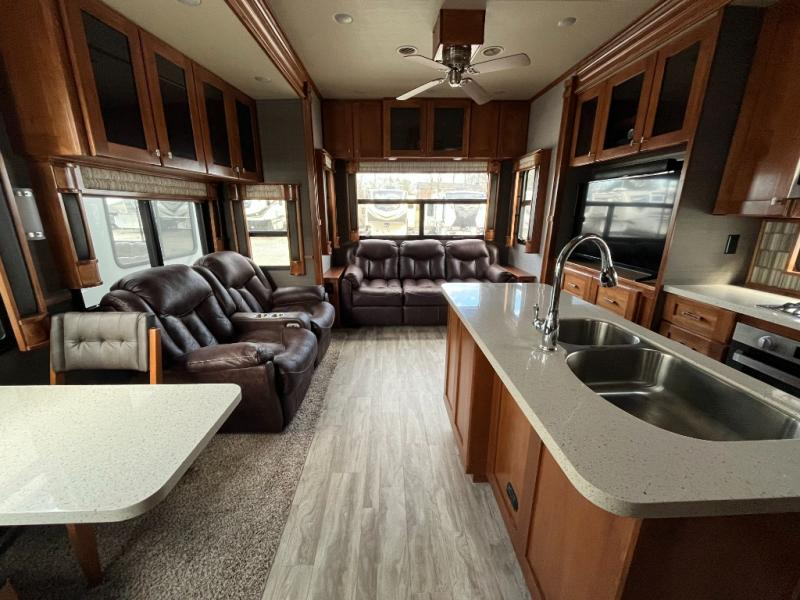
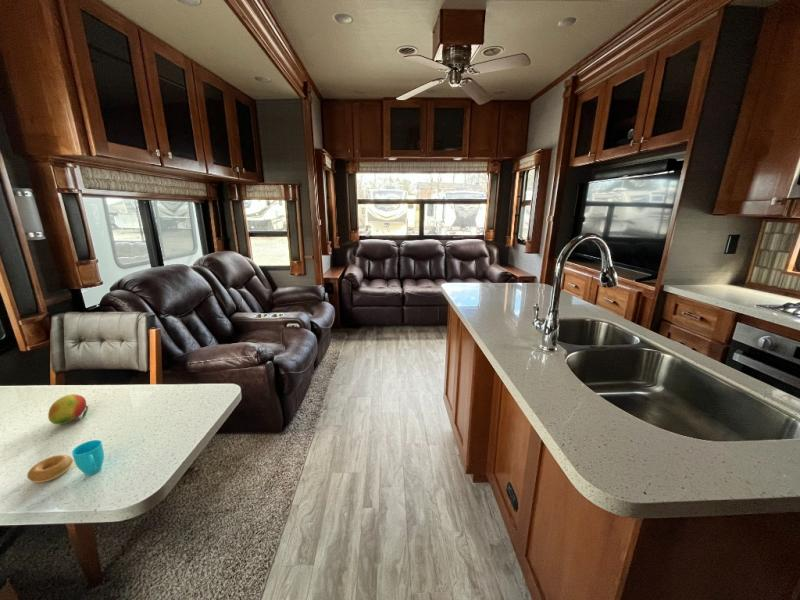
+ fruit [47,393,89,426]
+ cup [26,439,105,484]
